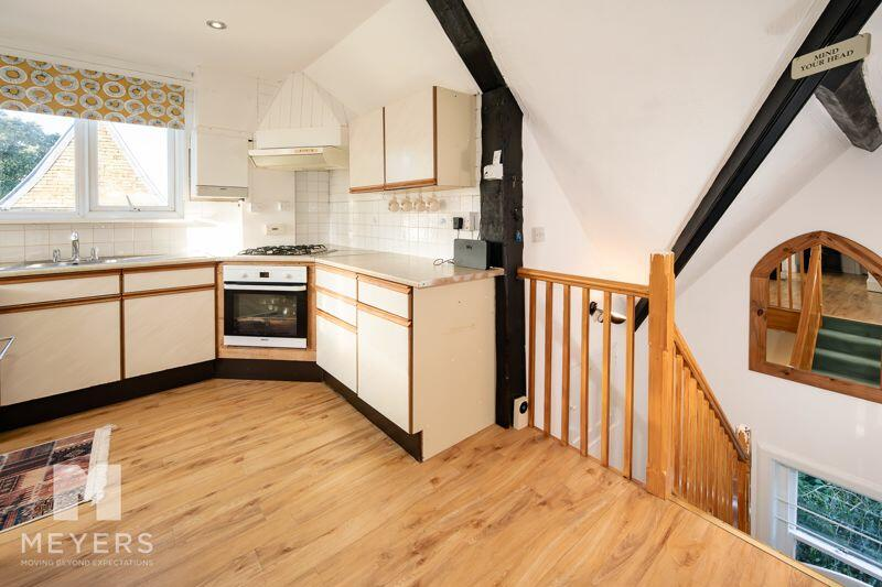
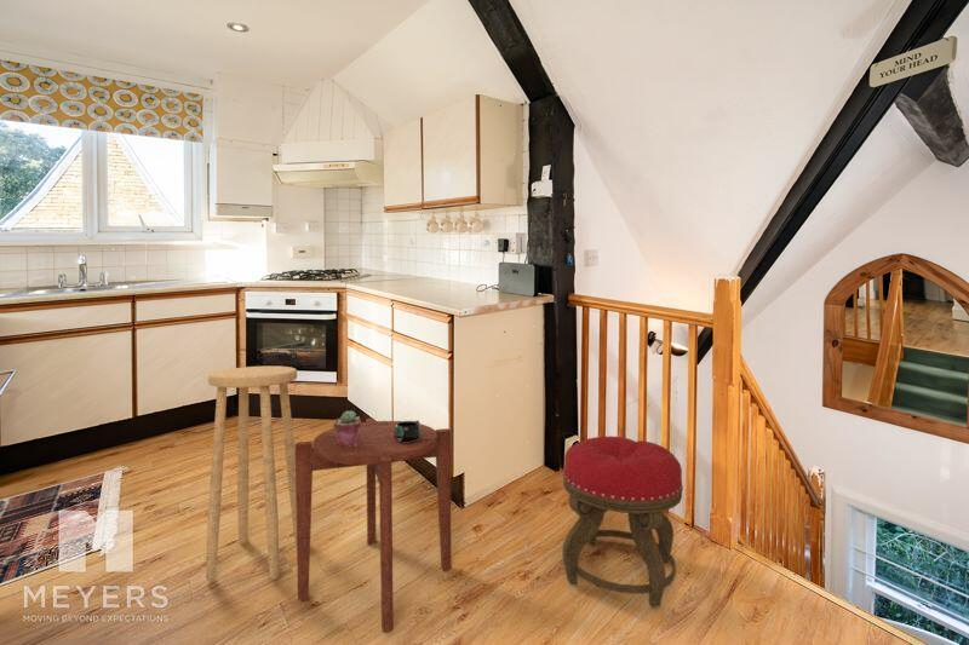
+ stool [205,365,298,581]
+ potted succulent [332,409,362,448]
+ stool [561,436,684,609]
+ mug [394,419,422,443]
+ side table [294,417,452,634]
